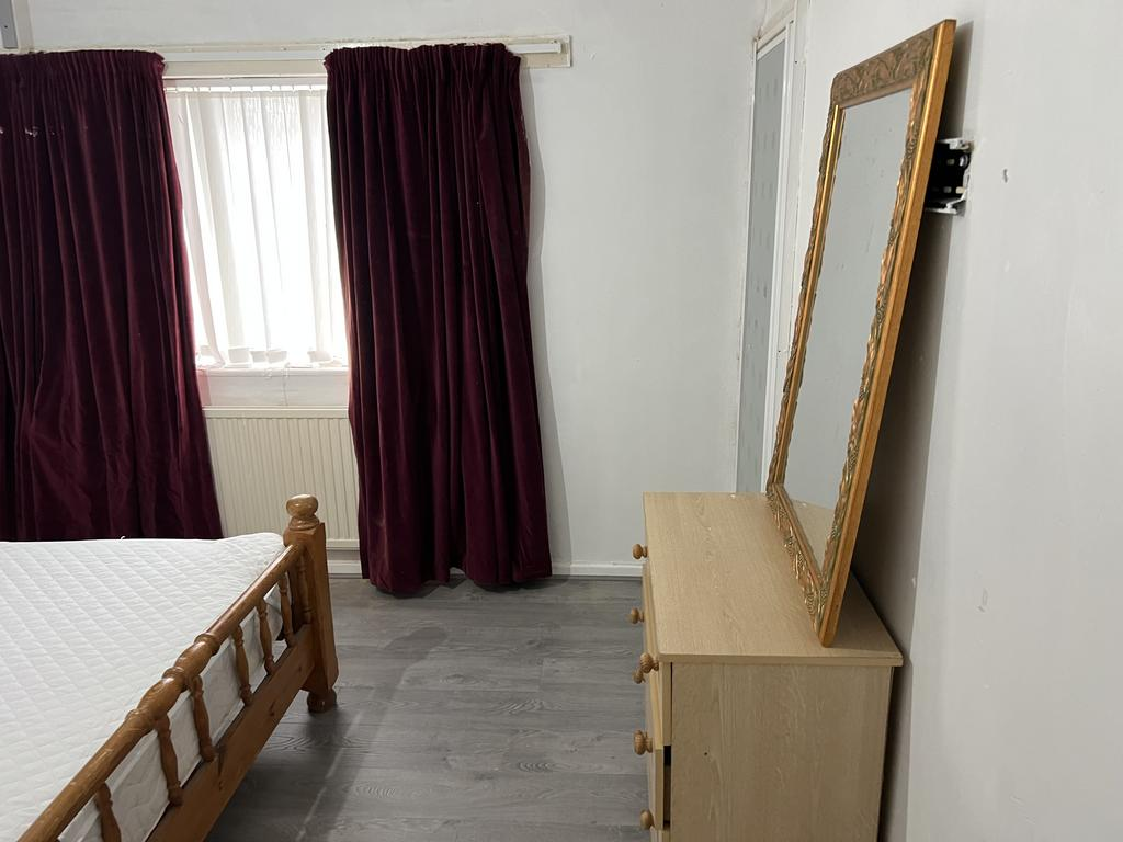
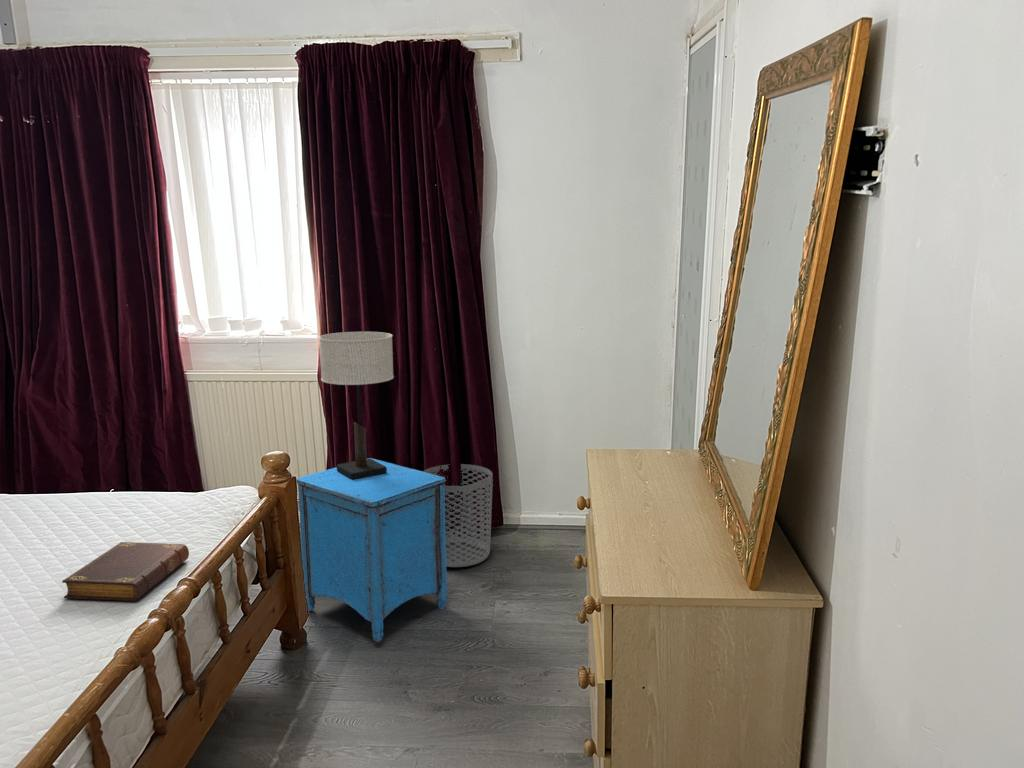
+ waste bin [422,463,494,568]
+ book [61,541,190,602]
+ nightstand [295,457,448,644]
+ table lamp [318,331,395,480]
